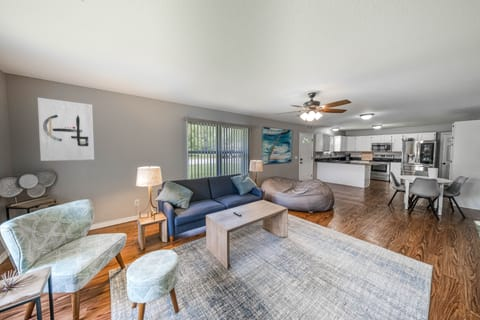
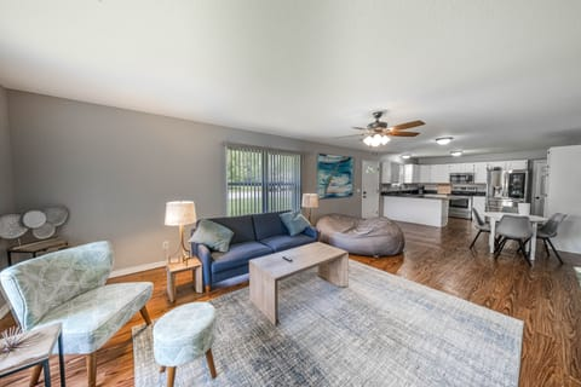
- wall art [37,97,95,162]
